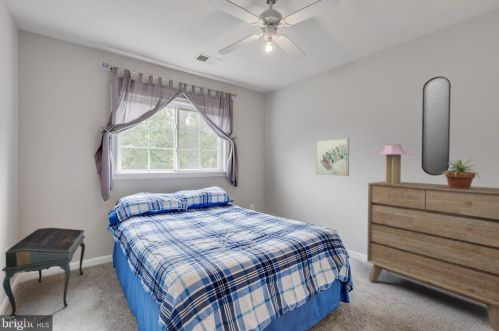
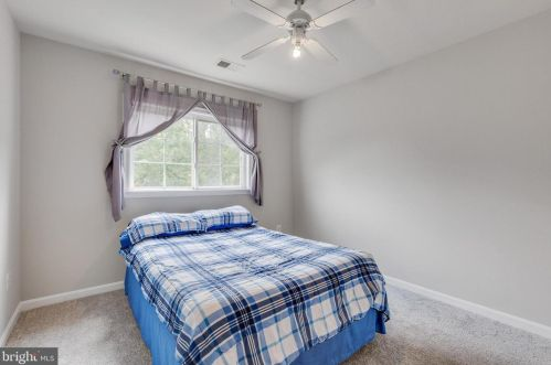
- potted plant [441,158,485,189]
- home mirror [421,76,452,177]
- writing desk [1,227,86,317]
- table lamp [376,143,415,184]
- wall art [315,137,350,177]
- dresser [366,180,499,331]
